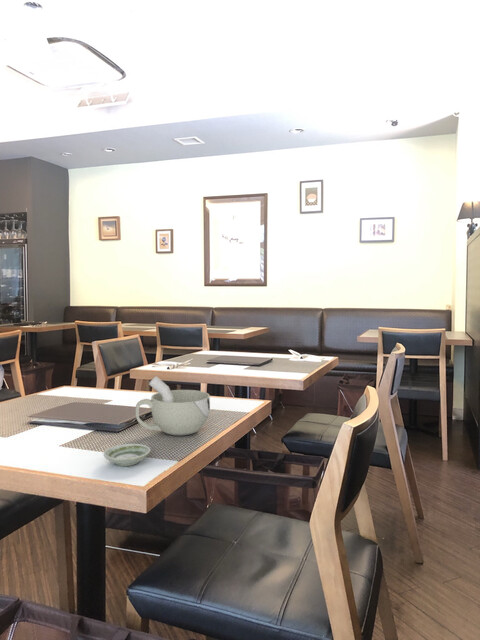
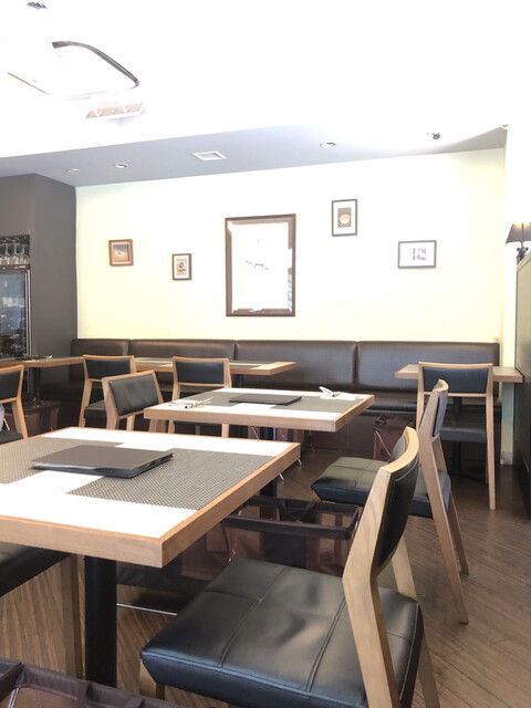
- saucer [103,443,152,467]
- cup [134,375,211,436]
